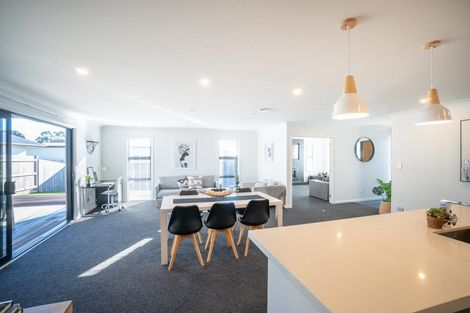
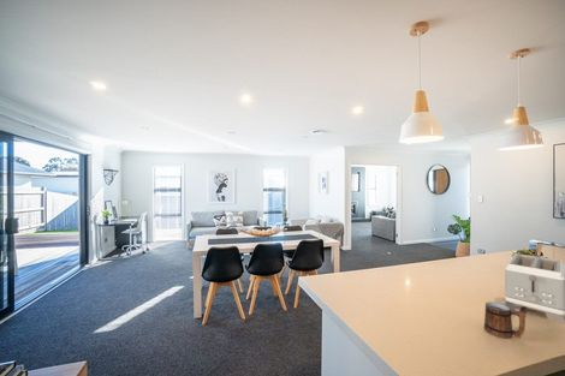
+ mug [483,300,528,340]
+ toaster [504,252,565,324]
